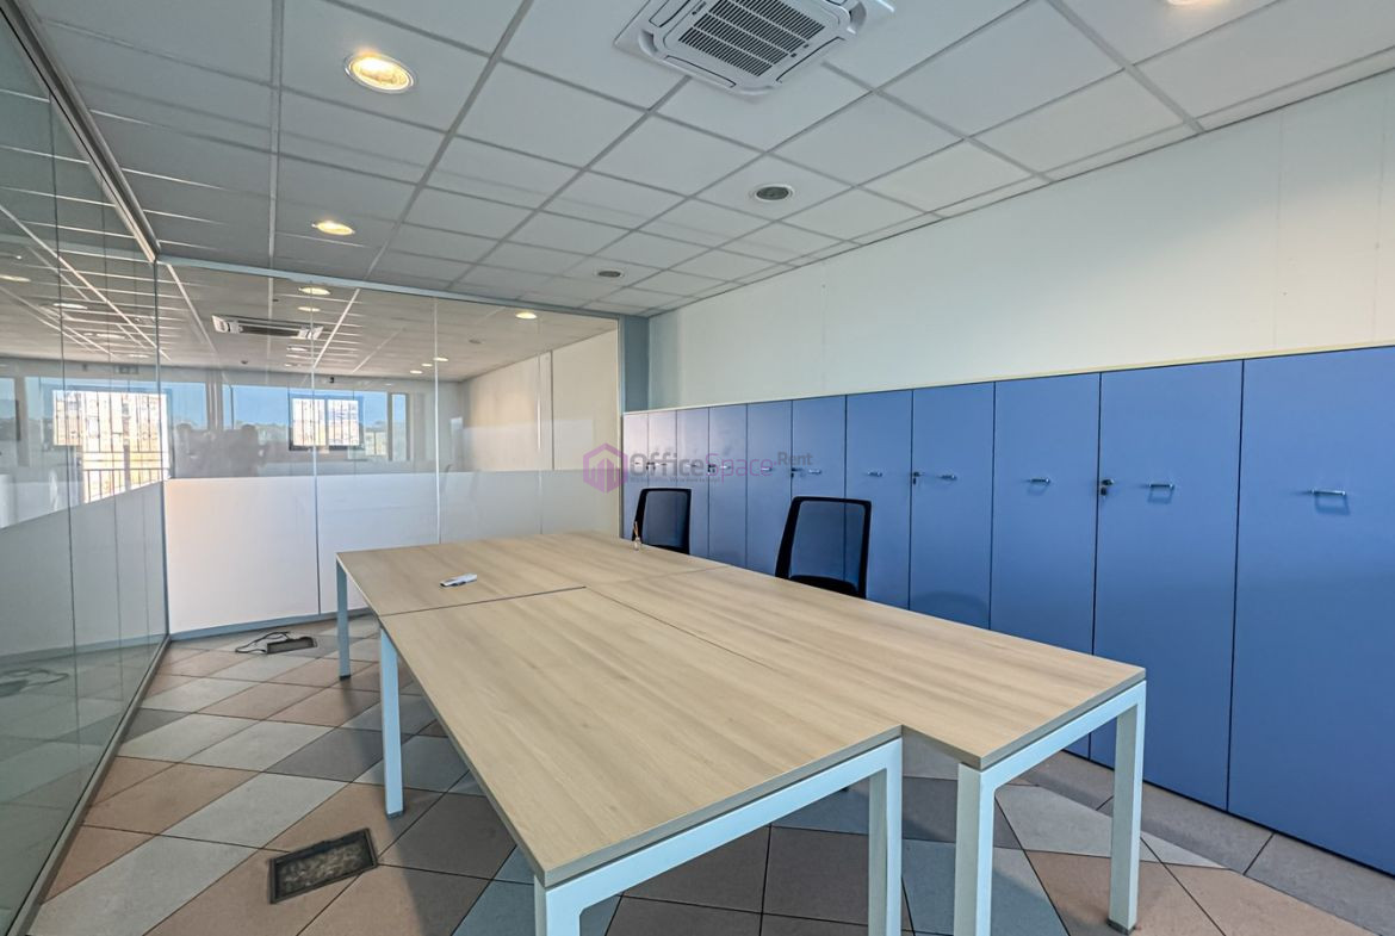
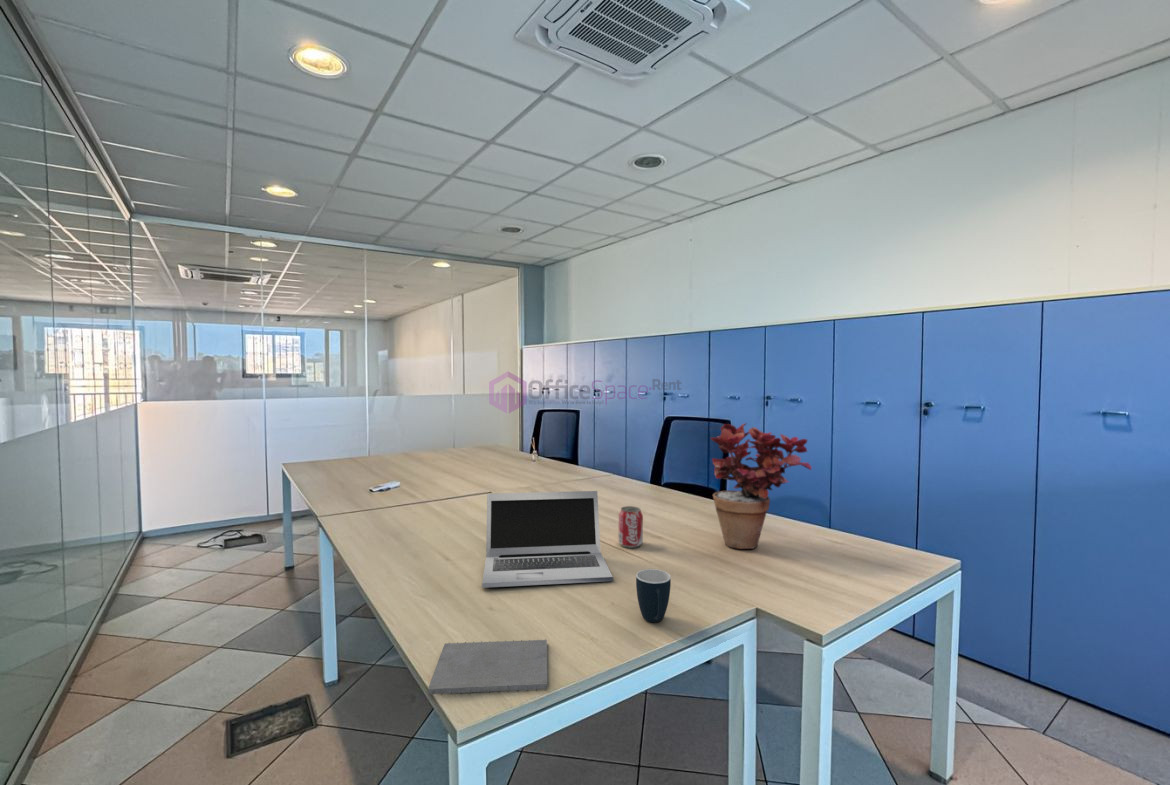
+ mug [635,568,672,623]
+ beverage can [618,505,644,549]
+ laptop [481,490,614,589]
+ potted plant [709,422,813,550]
+ notepad [427,638,548,696]
